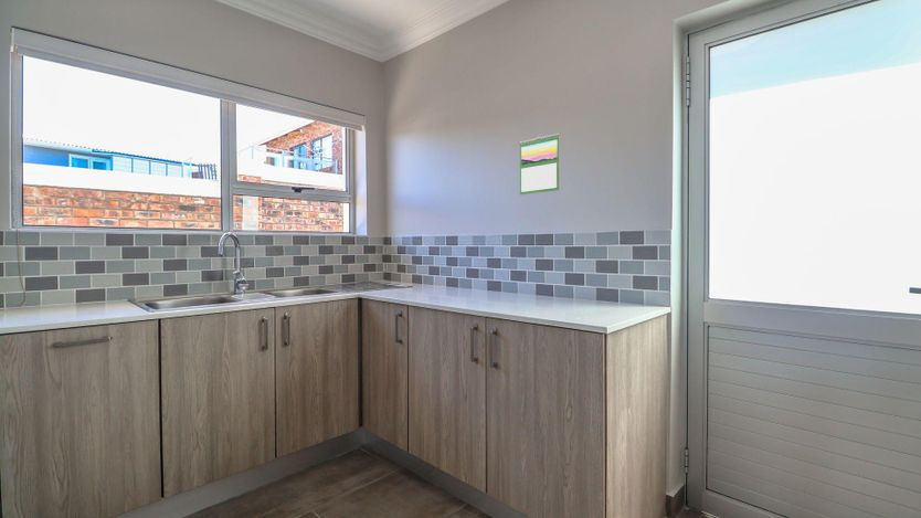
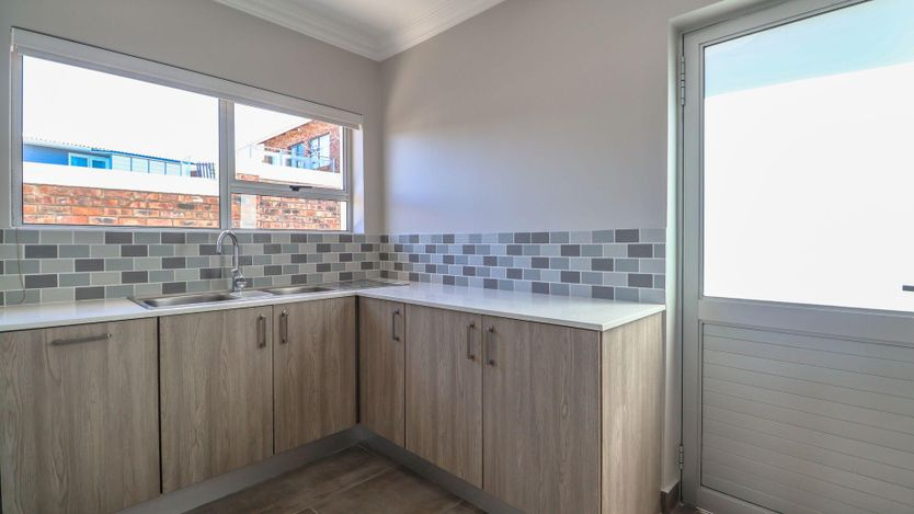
- calendar [519,133,561,195]
